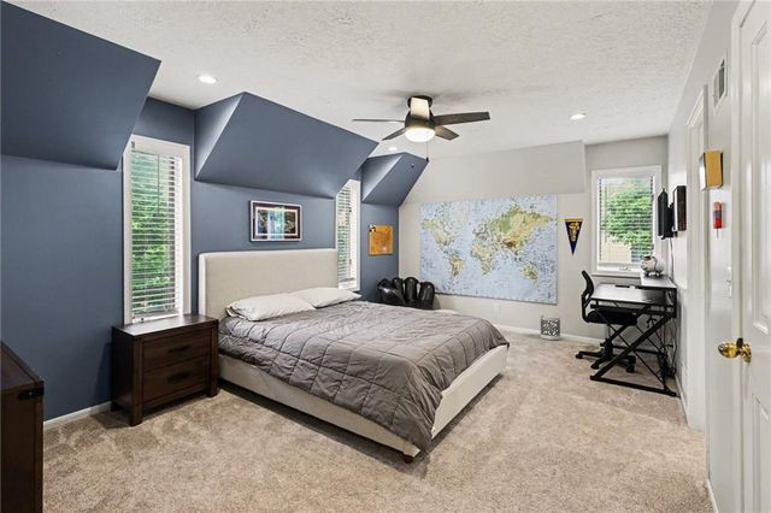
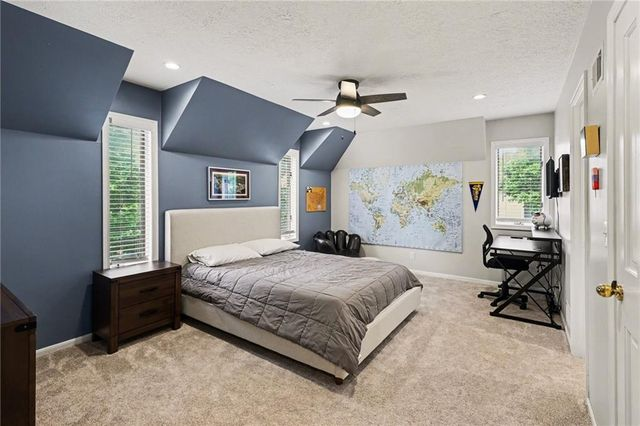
- wastebasket [538,314,561,341]
